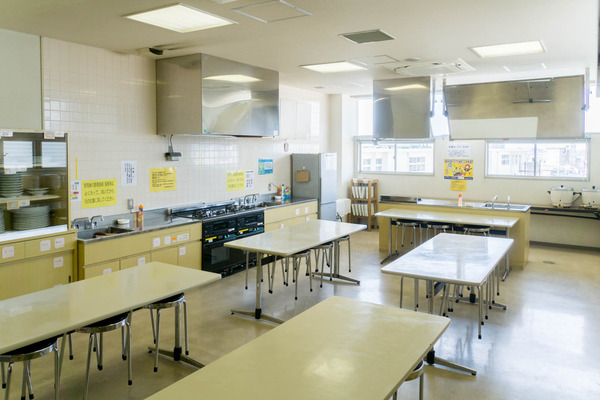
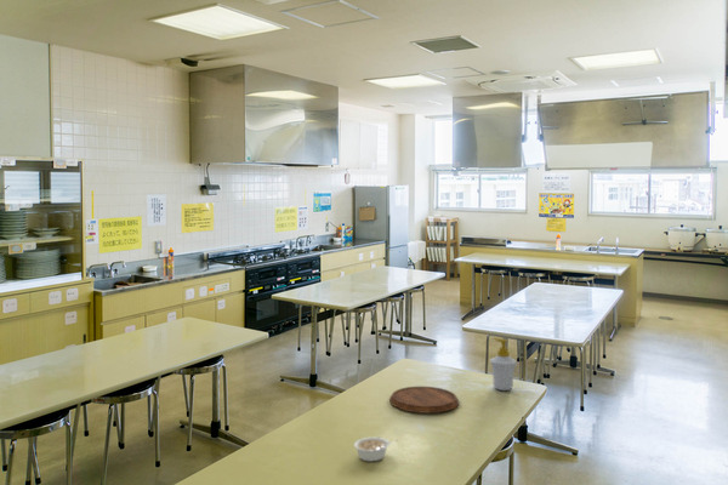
+ soap bottle [489,337,518,392]
+ legume [353,435,398,462]
+ cutting board [388,386,460,415]
